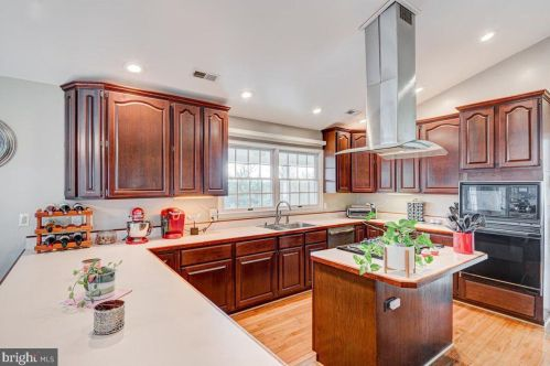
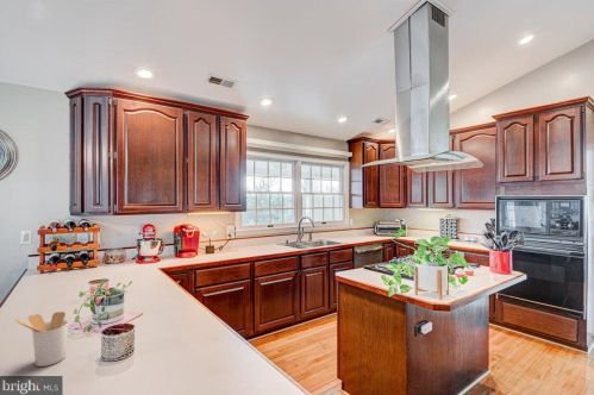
+ utensil holder [14,311,69,368]
